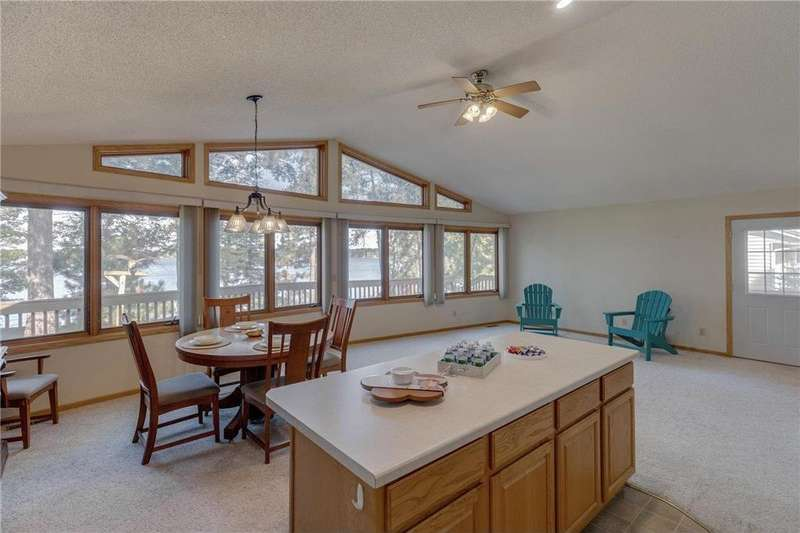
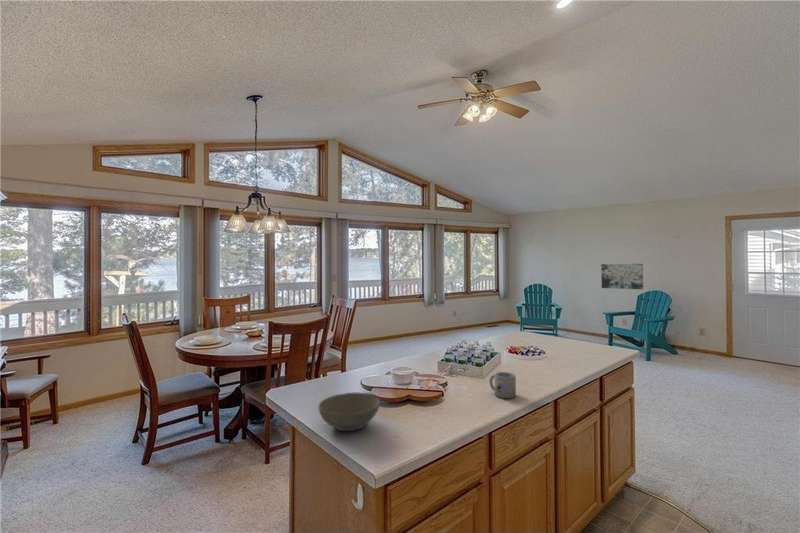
+ bowl [317,392,381,432]
+ wall art [600,263,644,290]
+ mug [488,371,517,399]
